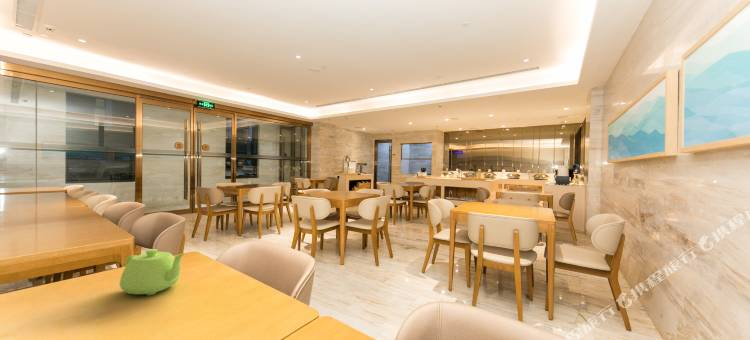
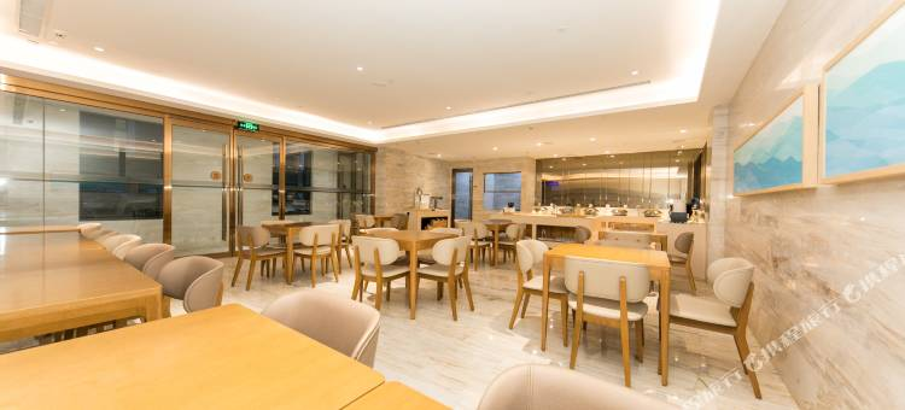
- teapot [119,248,186,296]
